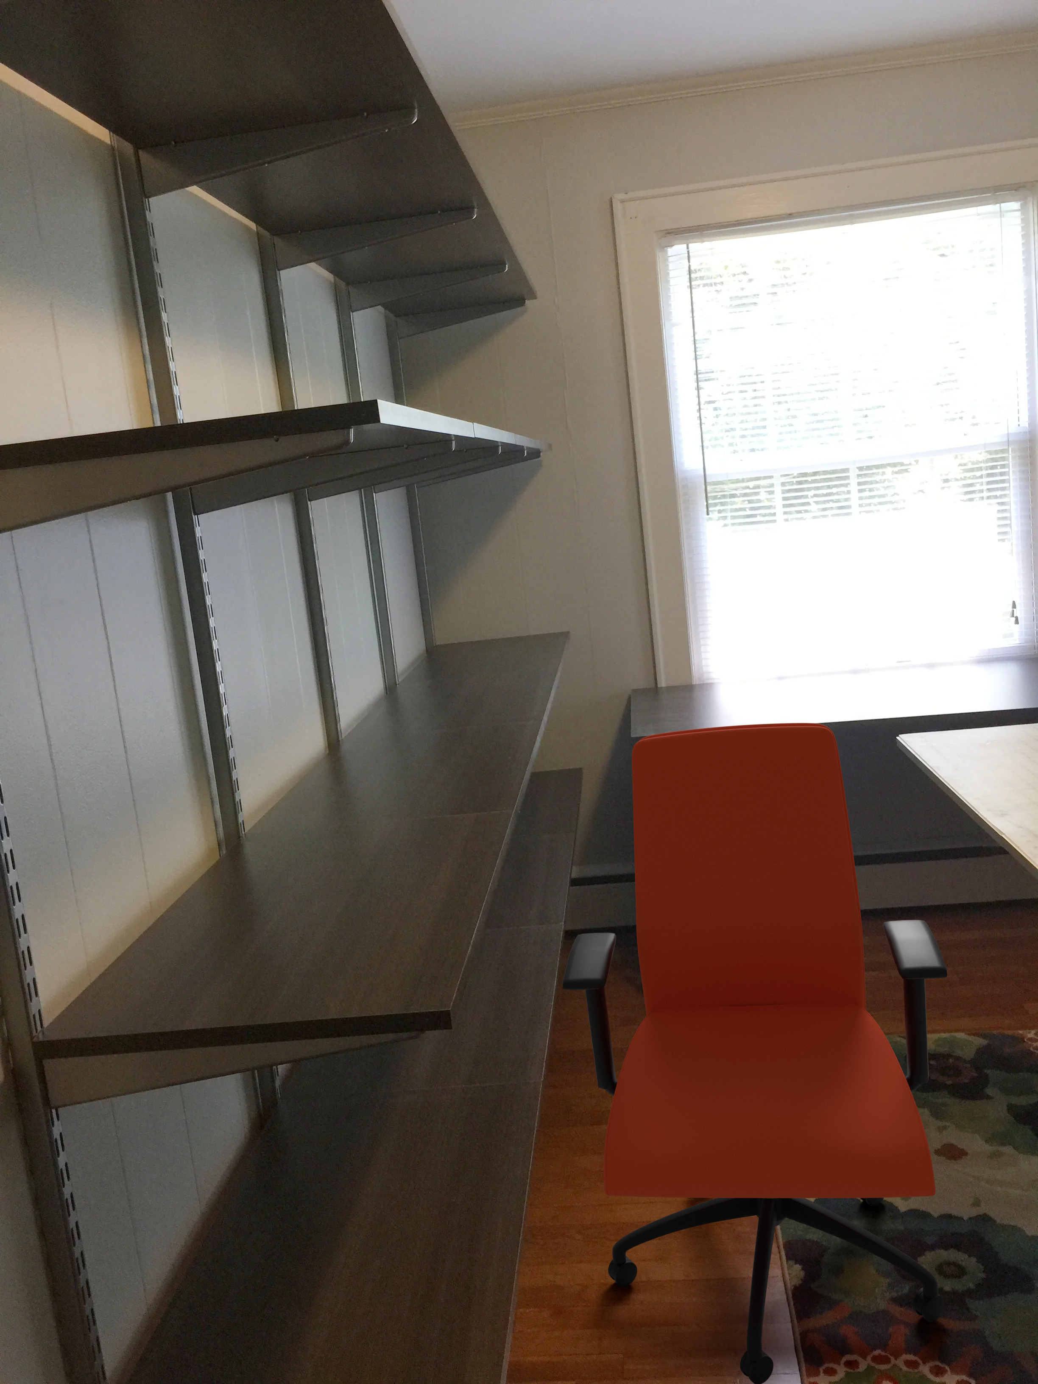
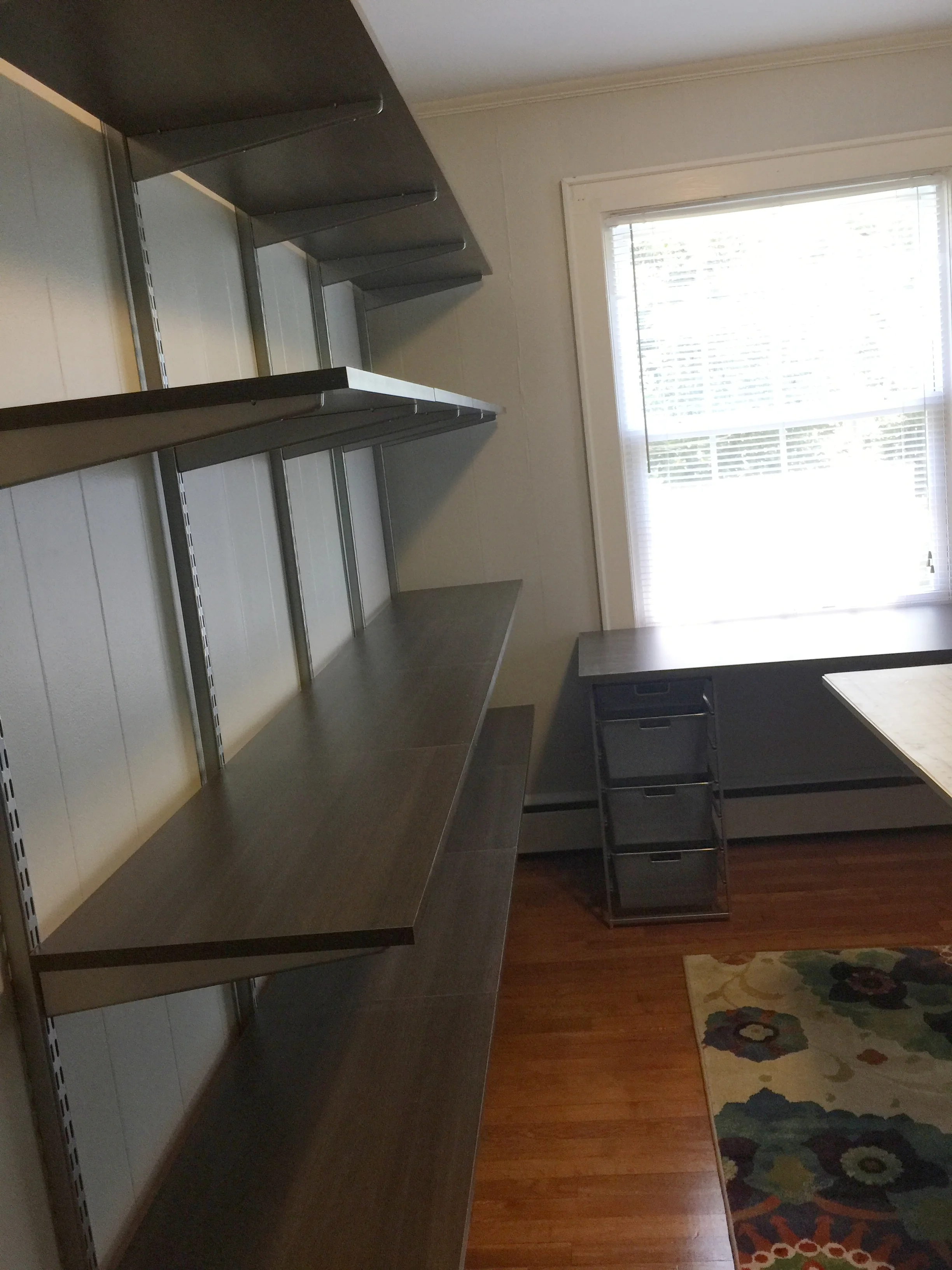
- office chair [562,723,948,1384]
